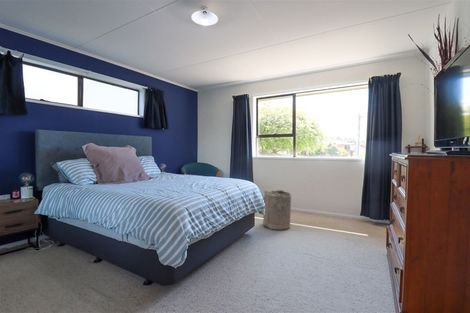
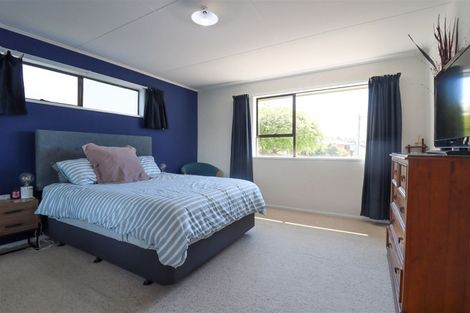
- laundry hamper [262,189,292,231]
